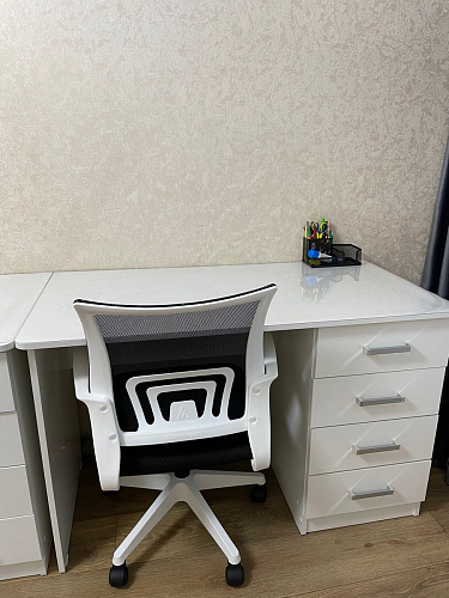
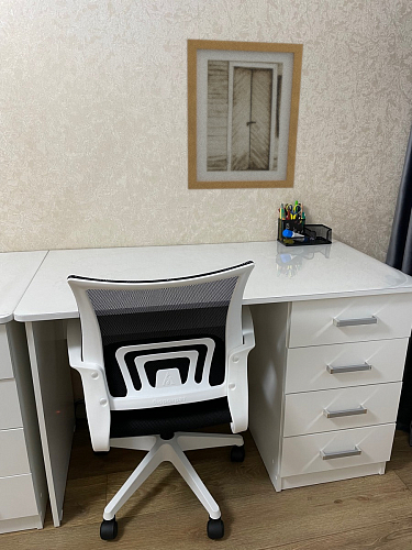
+ wall art [186,37,304,190]
